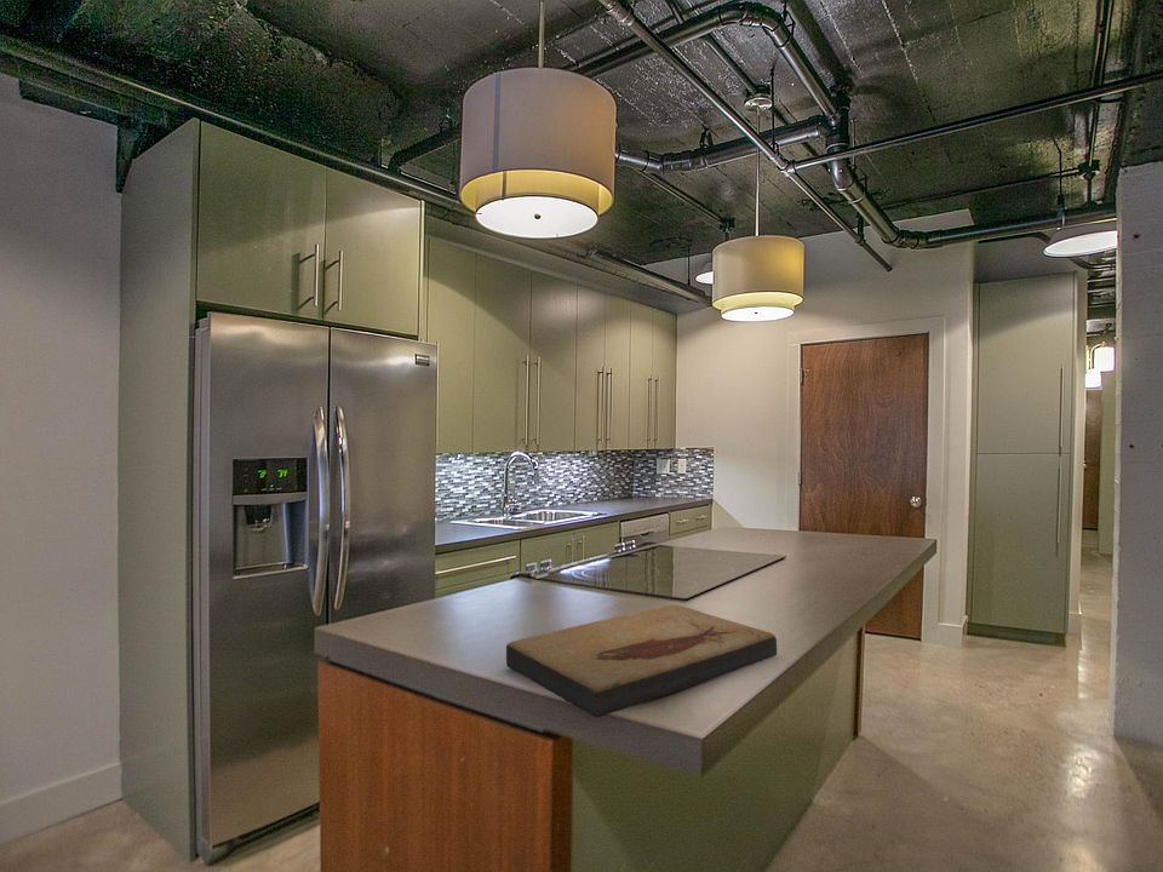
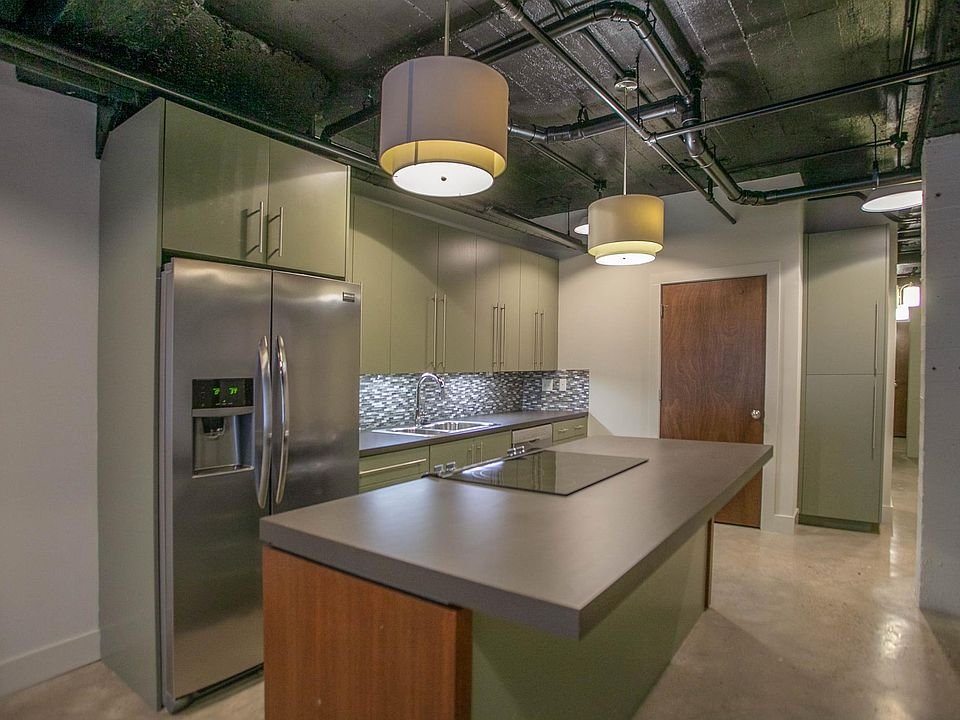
- fish fossil [505,604,778,718]
